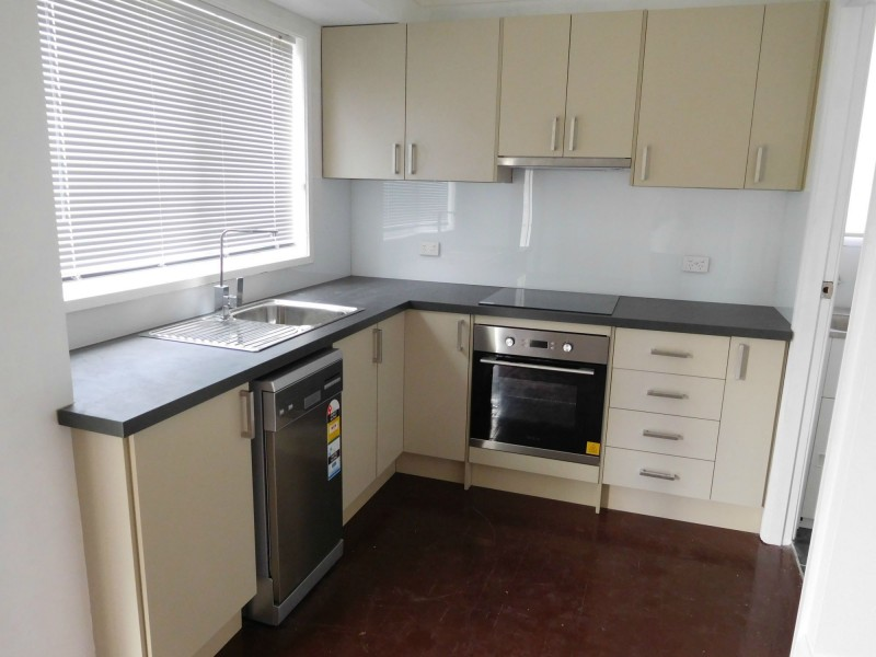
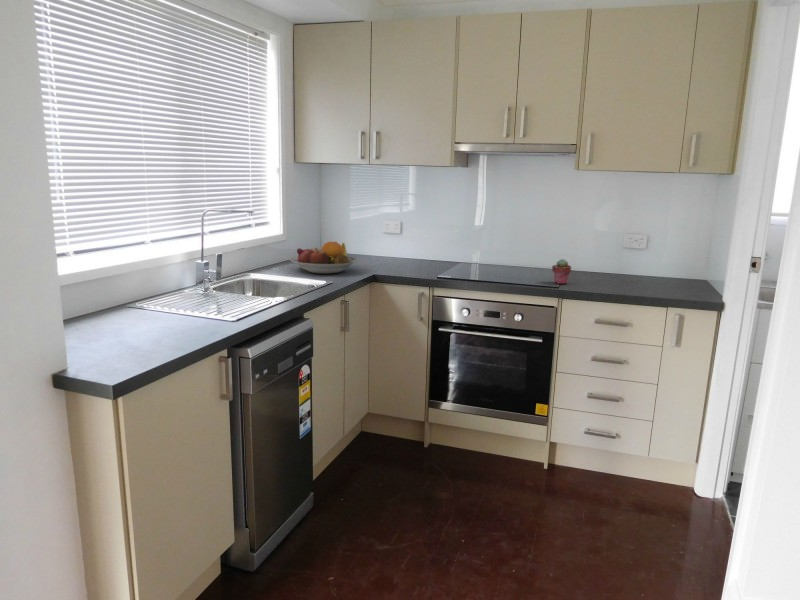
+ fruit bowl [289,241,360,275]
+ potted succulent [551,258,572,285]
